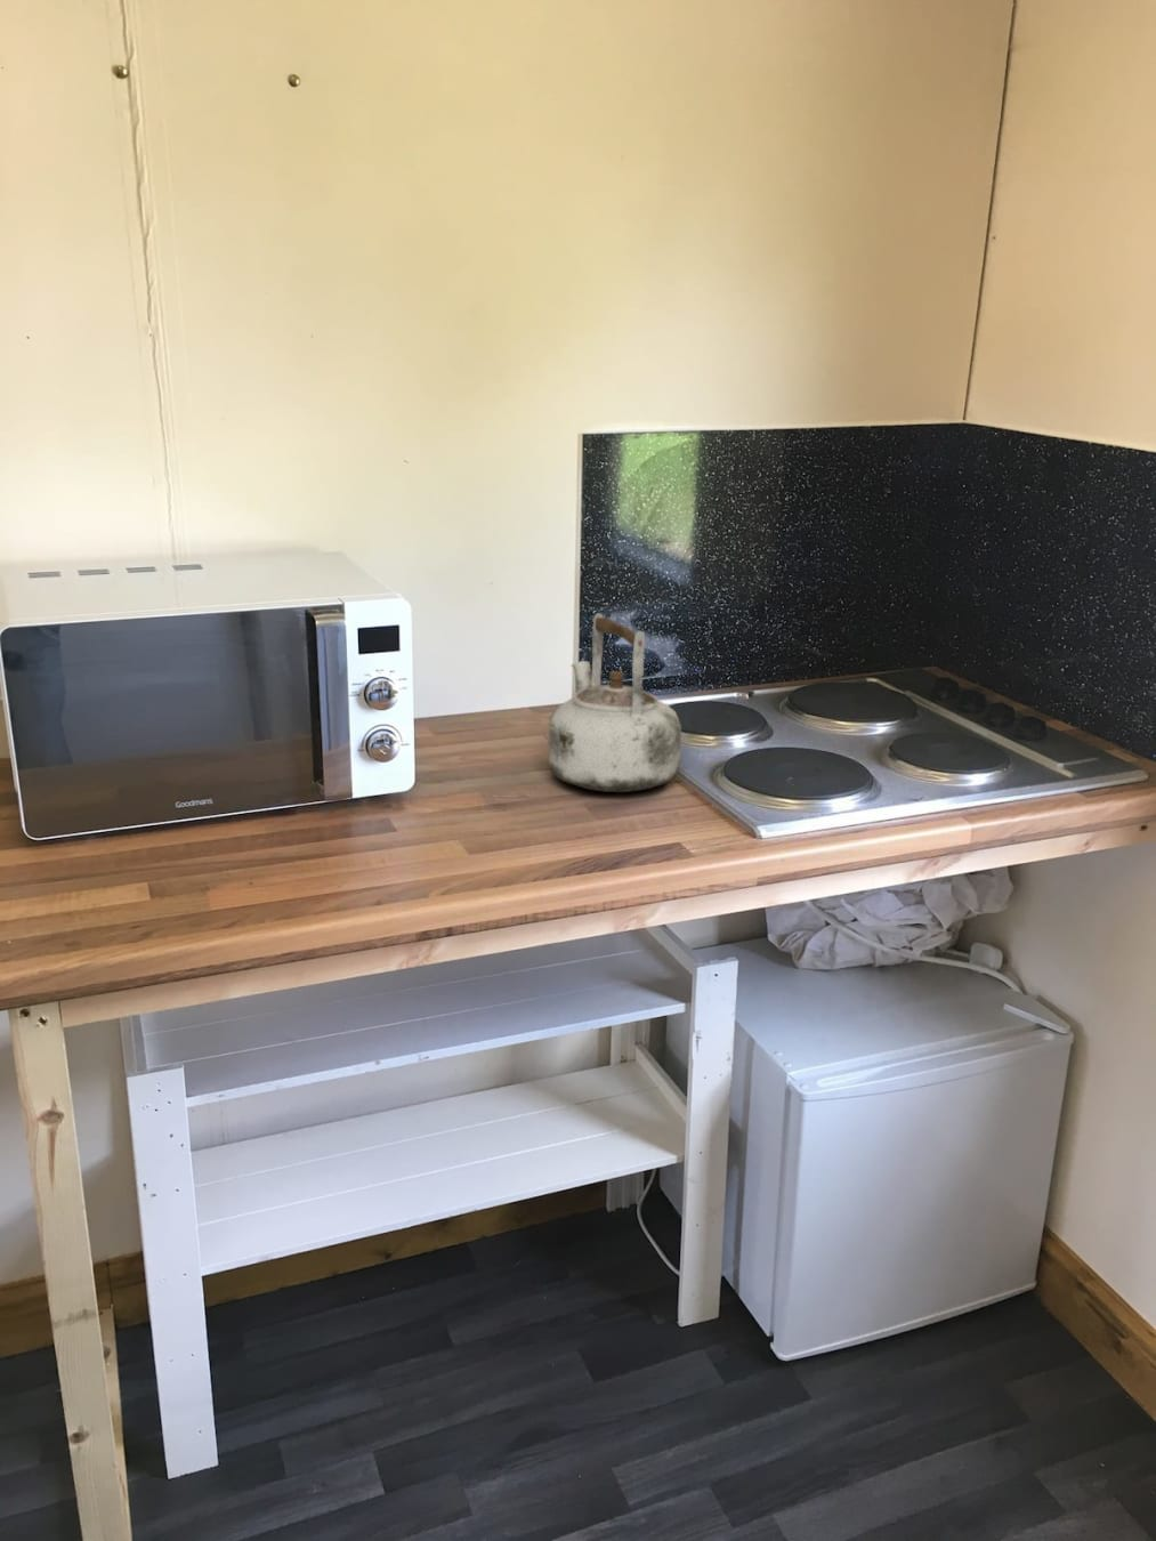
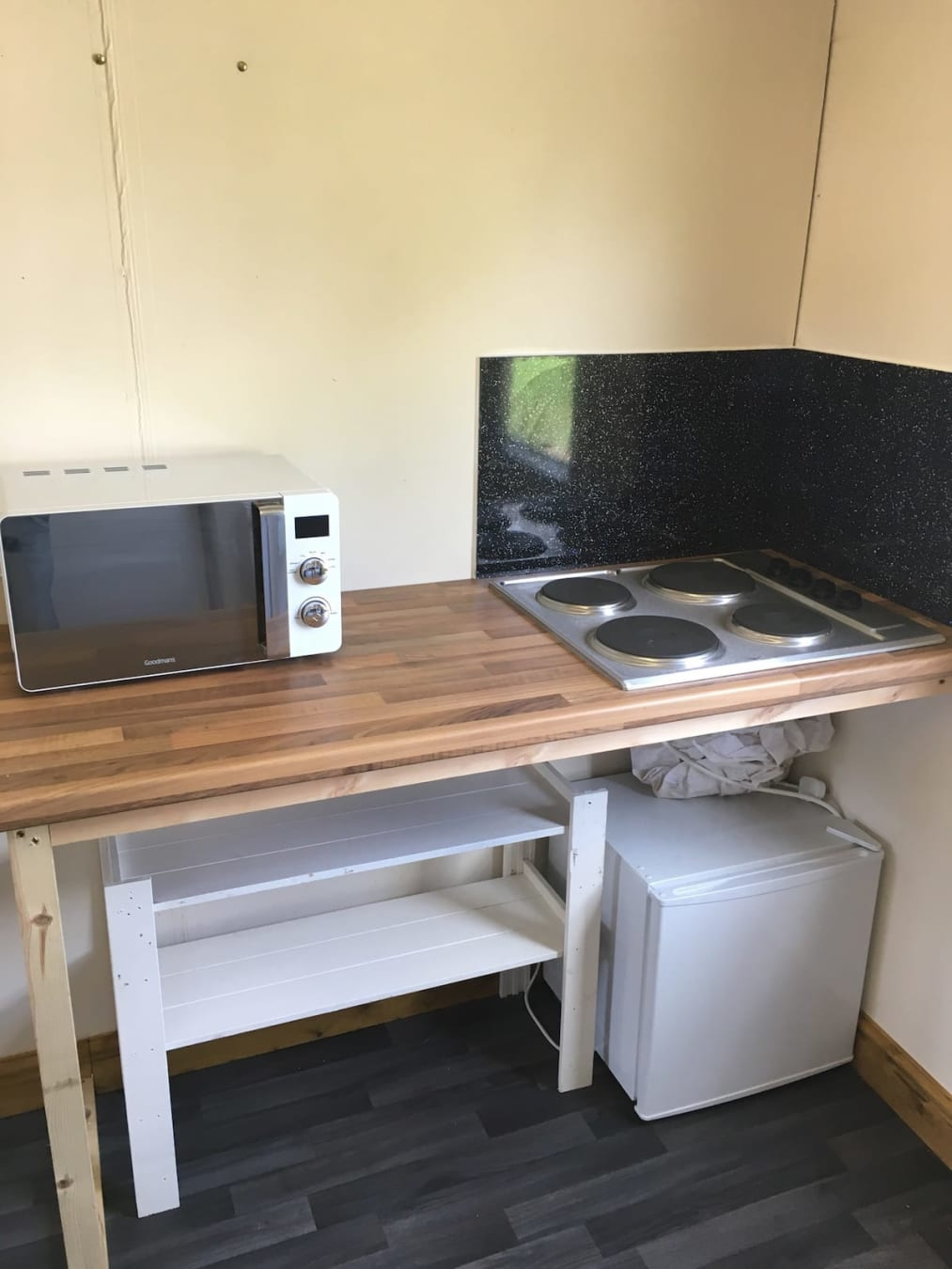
- kettle [548,612,682,793]
